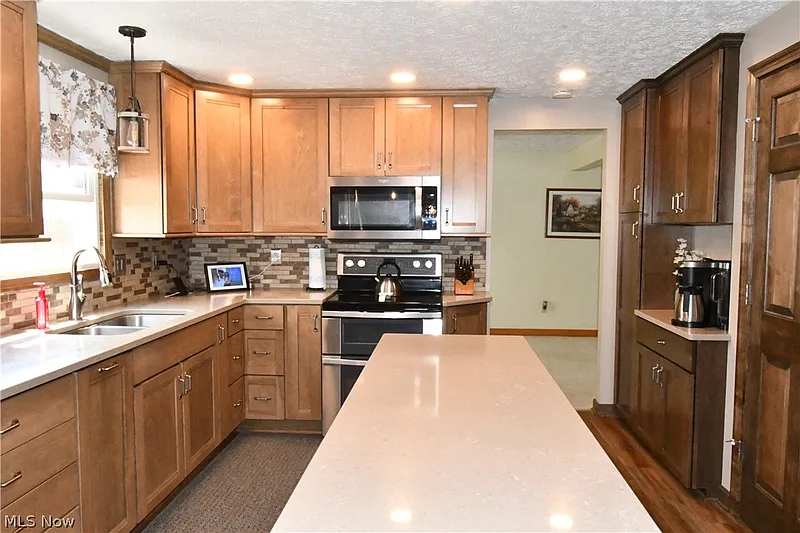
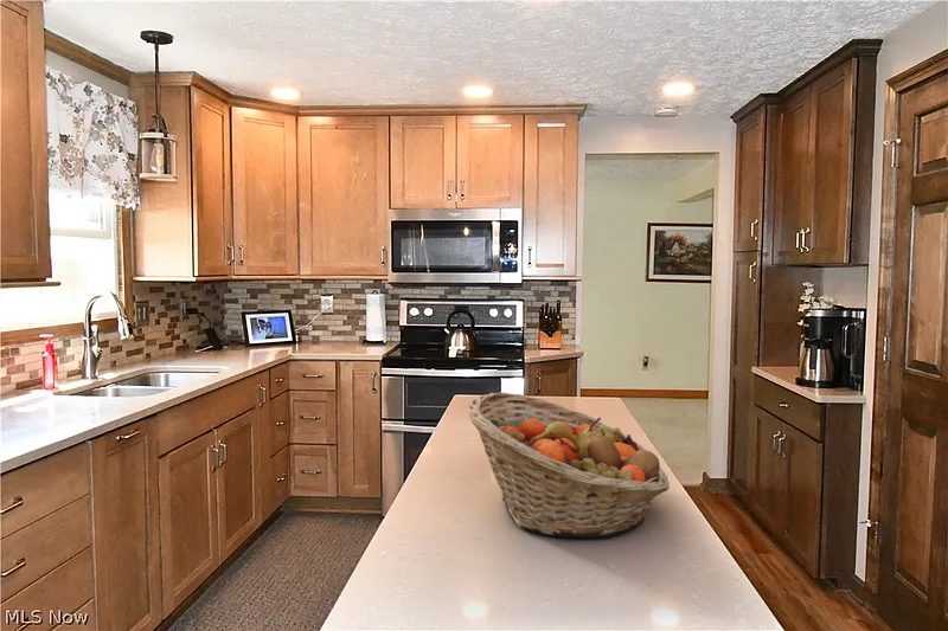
+ fruit basket [467,392,671,539]
